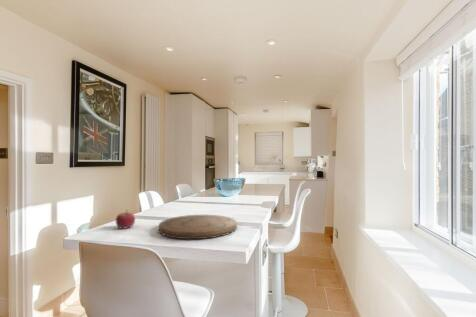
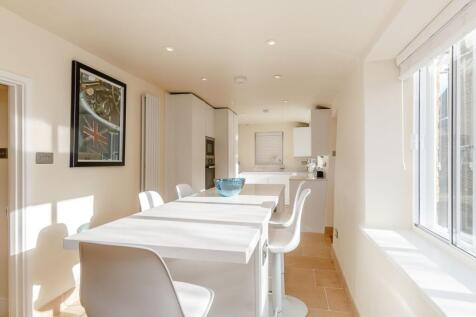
- cutting board [158,214,238,240]
- fruit [115,209,136,230]
